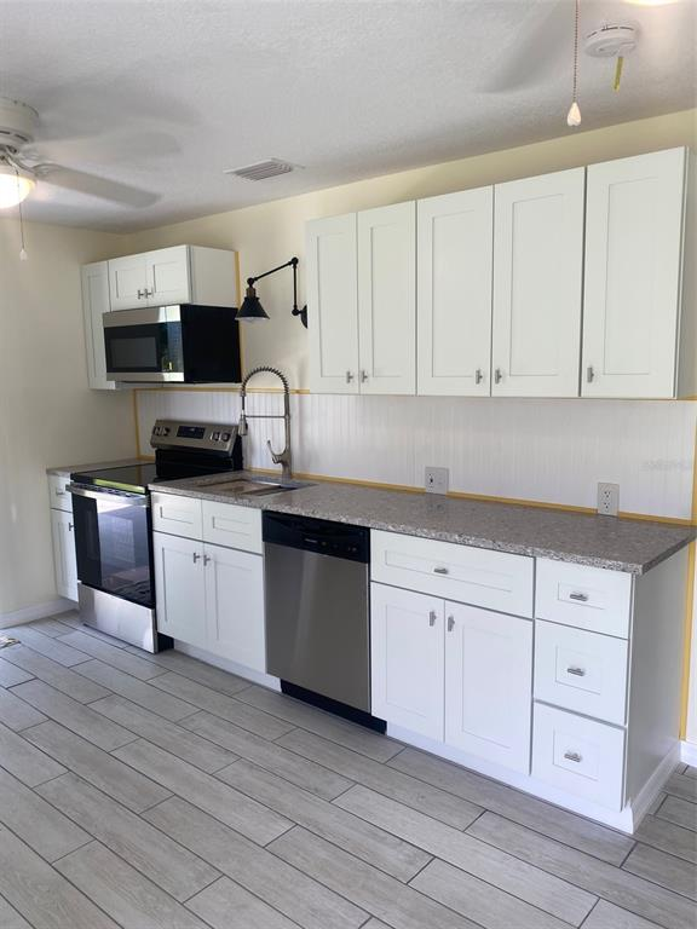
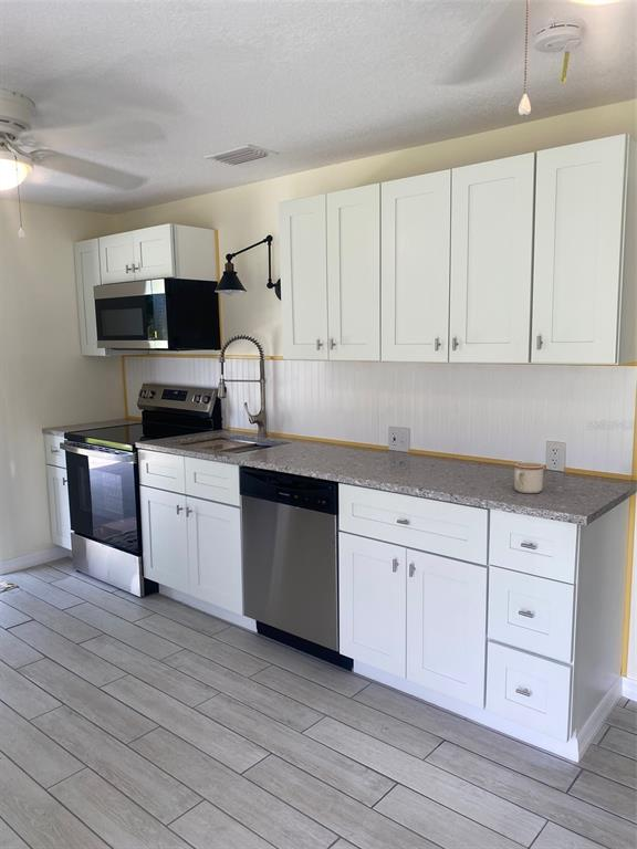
+ mug [513,461,544,494]
